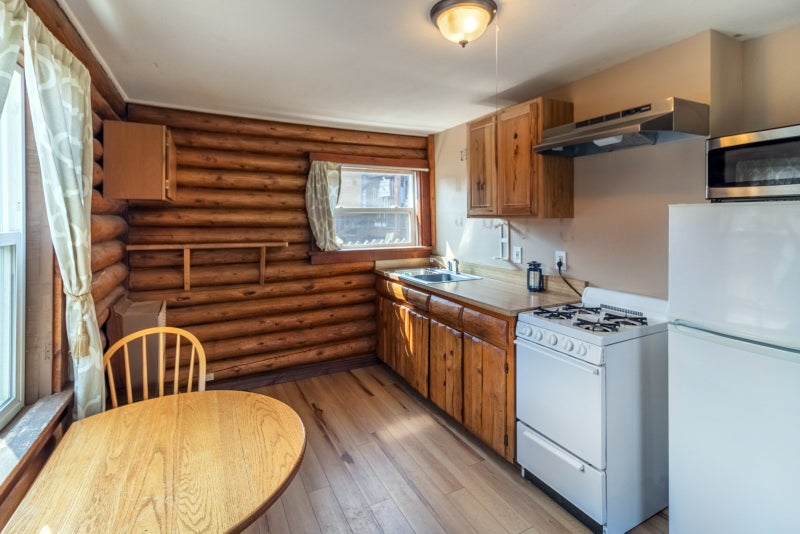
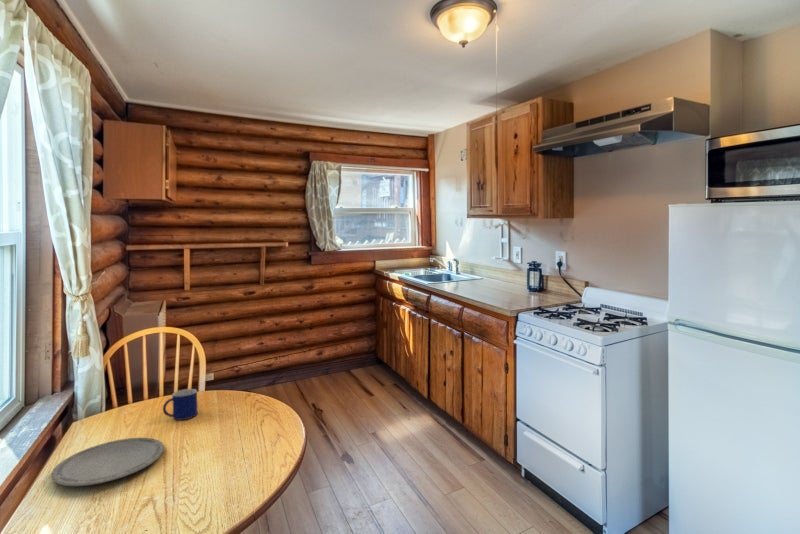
+ plate [50,437,165,487]
+ mug [162,388,199,421]
